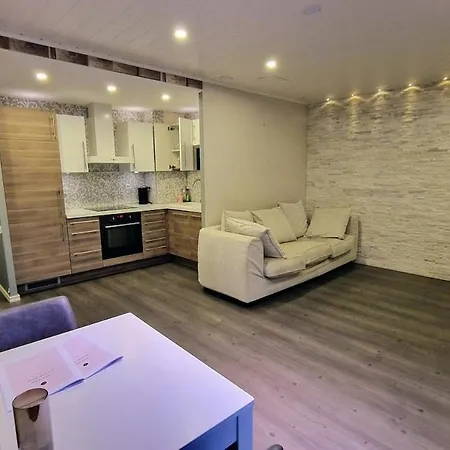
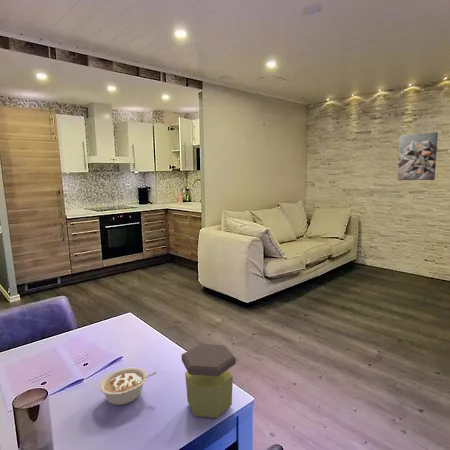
+ wall art [397,131,439,181]
+ jar [181,343,237,419]
+ legume [98,367,158,406]
